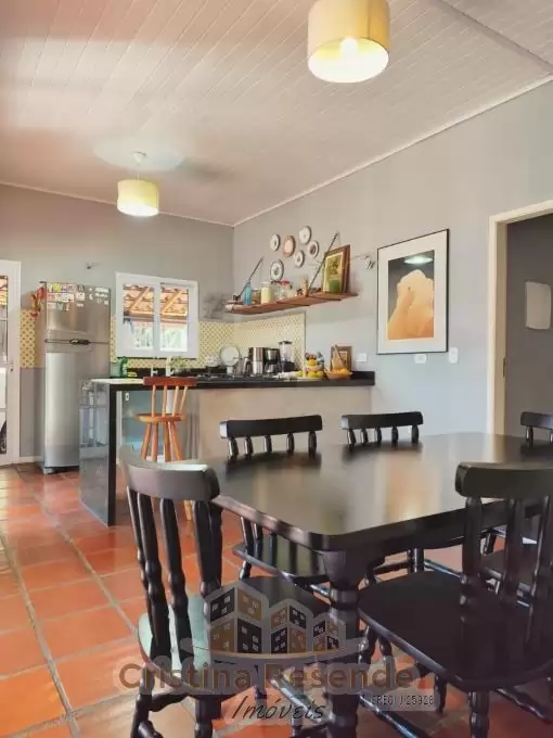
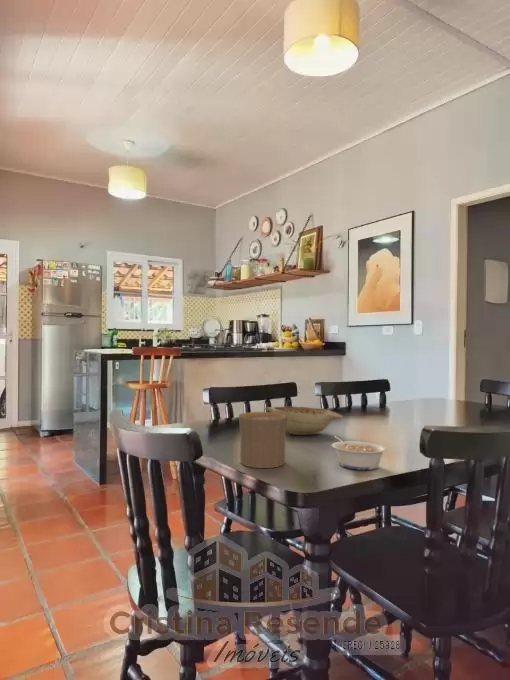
+ cup [238,411,287,469]
+ legume [331,434,388,471]
+ decorative bowl [263,405,344,436]
